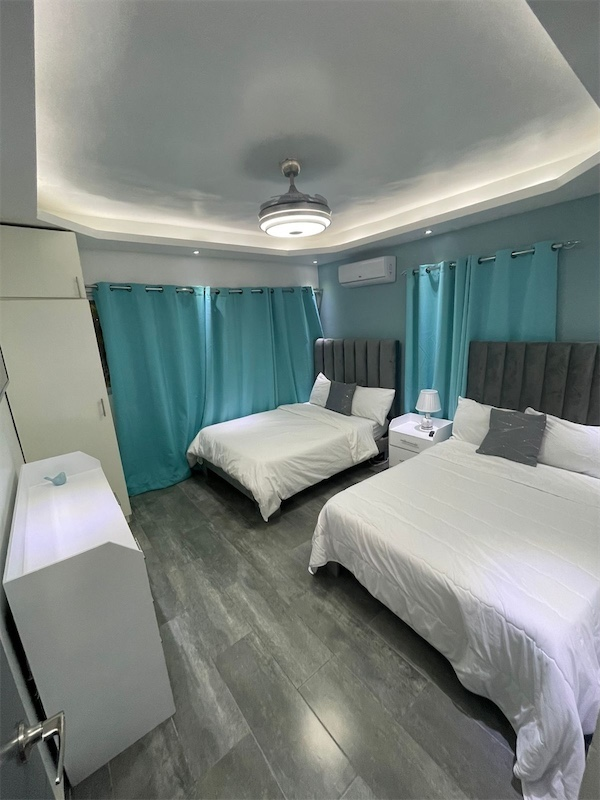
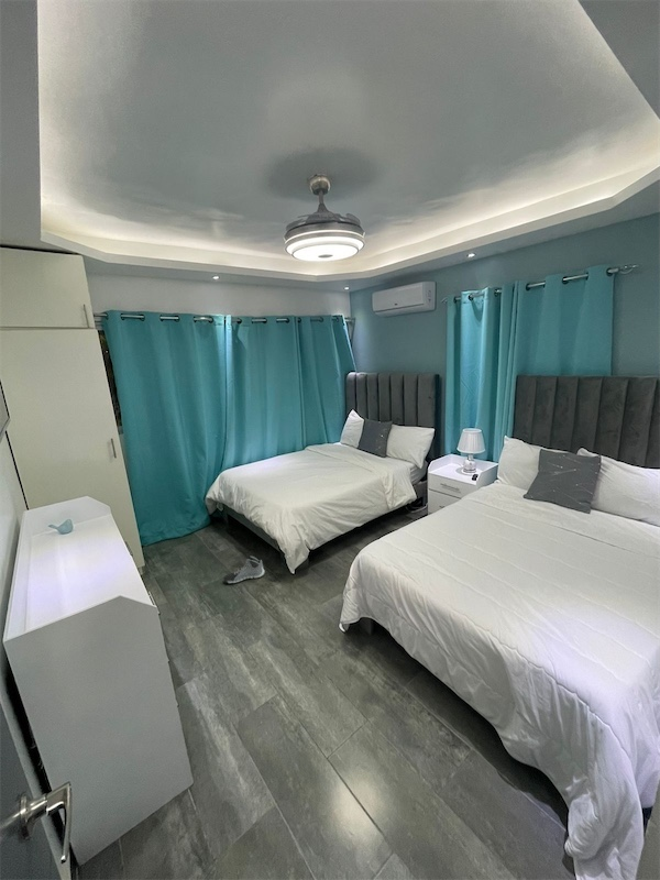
+ sneaker [222,554,265,584]
